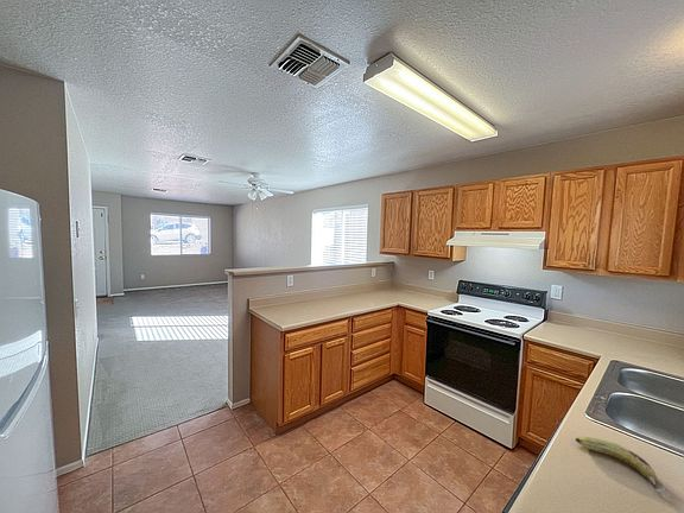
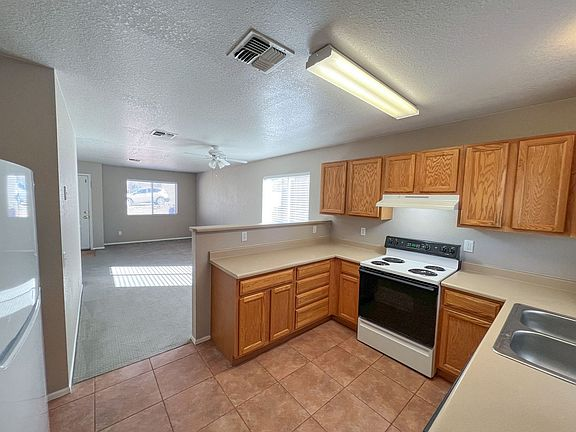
- fruit [575,436,667,494]
